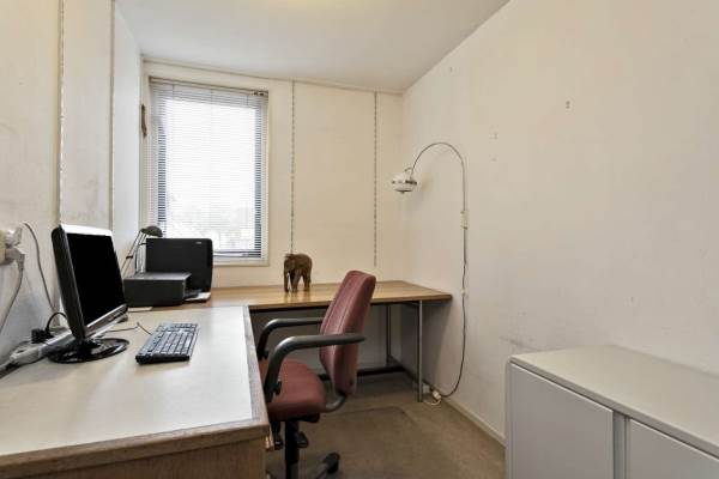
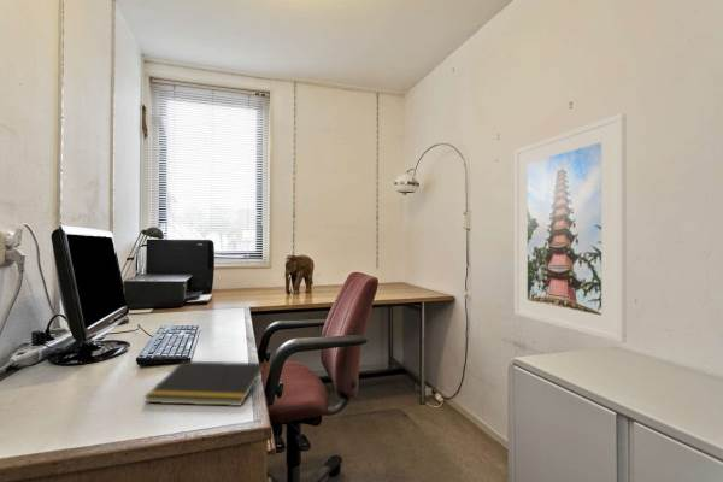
+ notepad [143,360,266,407]
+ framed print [513,112,628,343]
